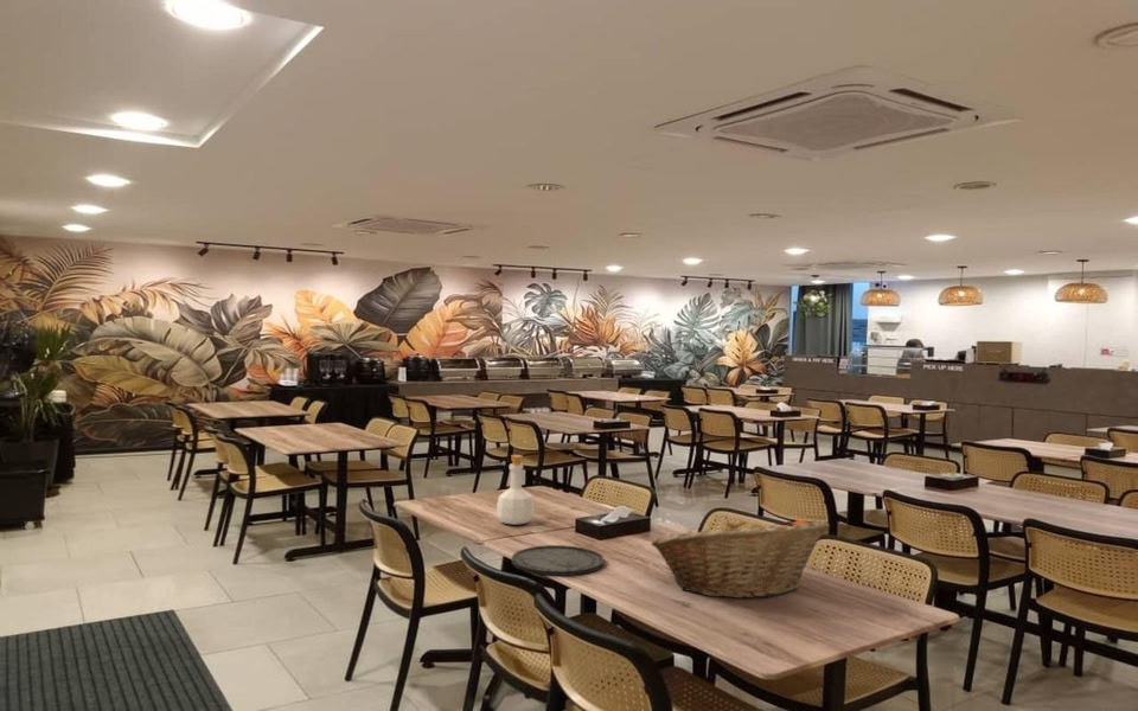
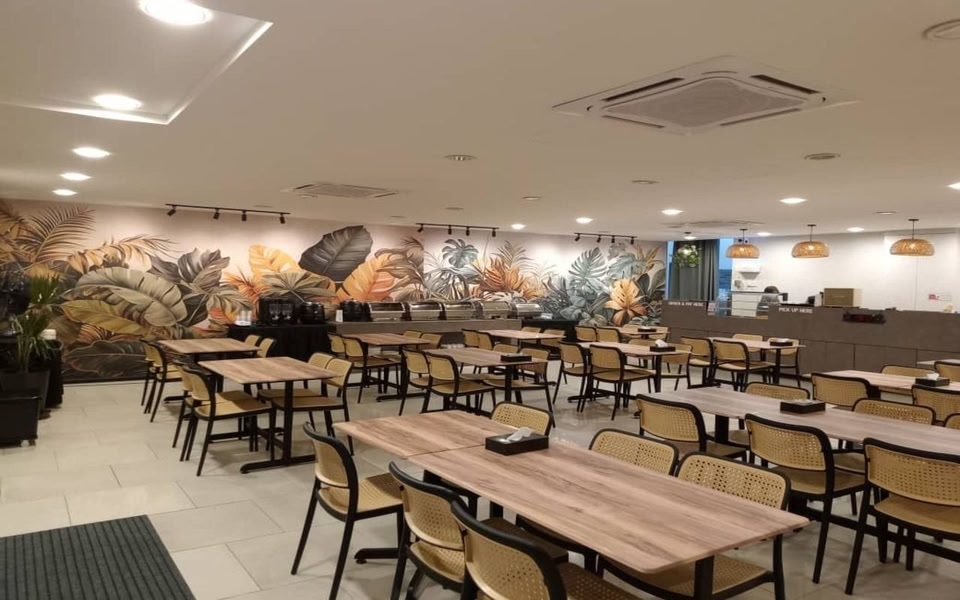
- plate [511,544,605,577]
- fruit basket [650,514,830,600]
- bottle [496,454,535,526]
